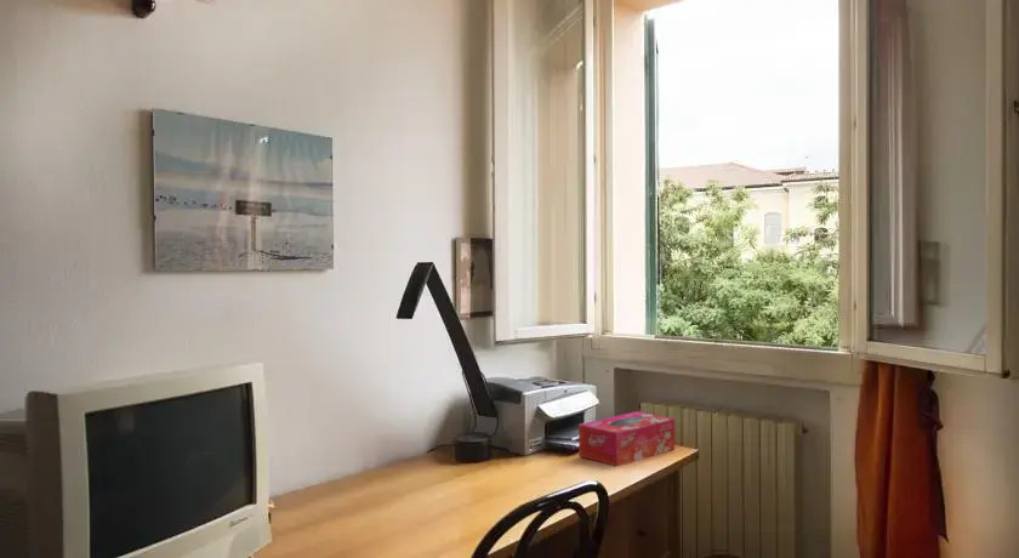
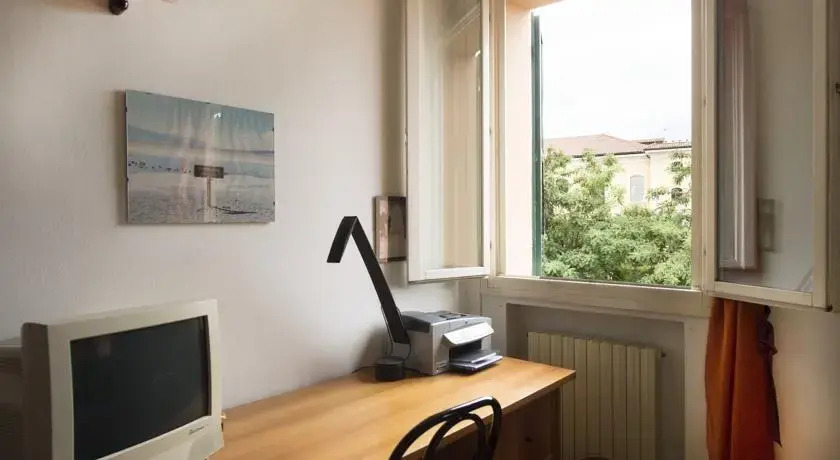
- tissue box [577,410,676,467]
